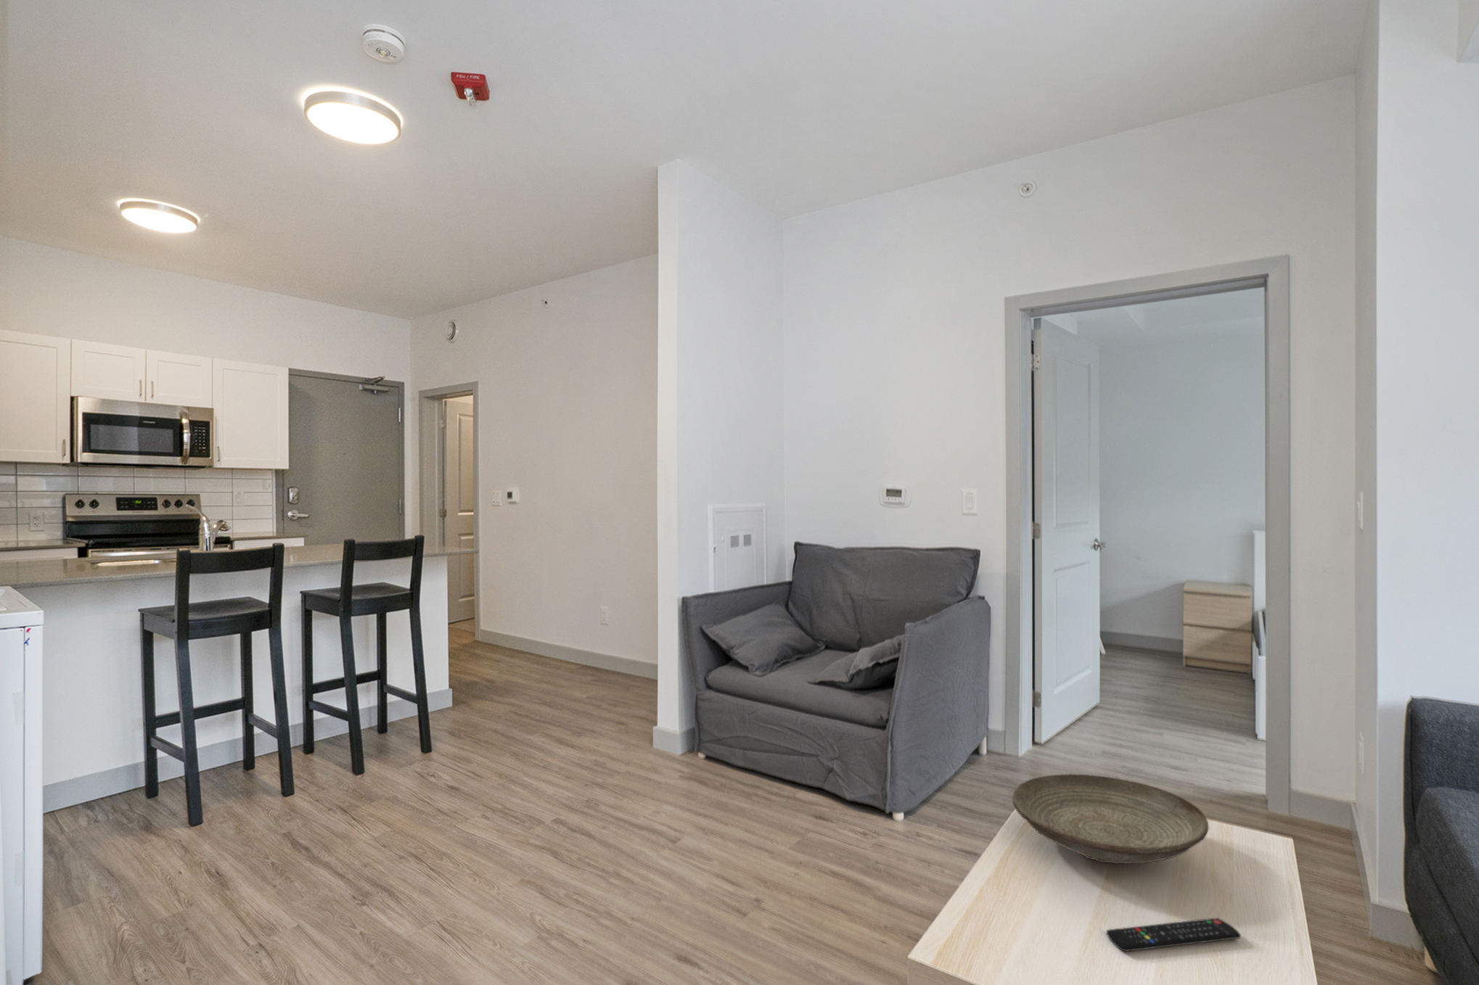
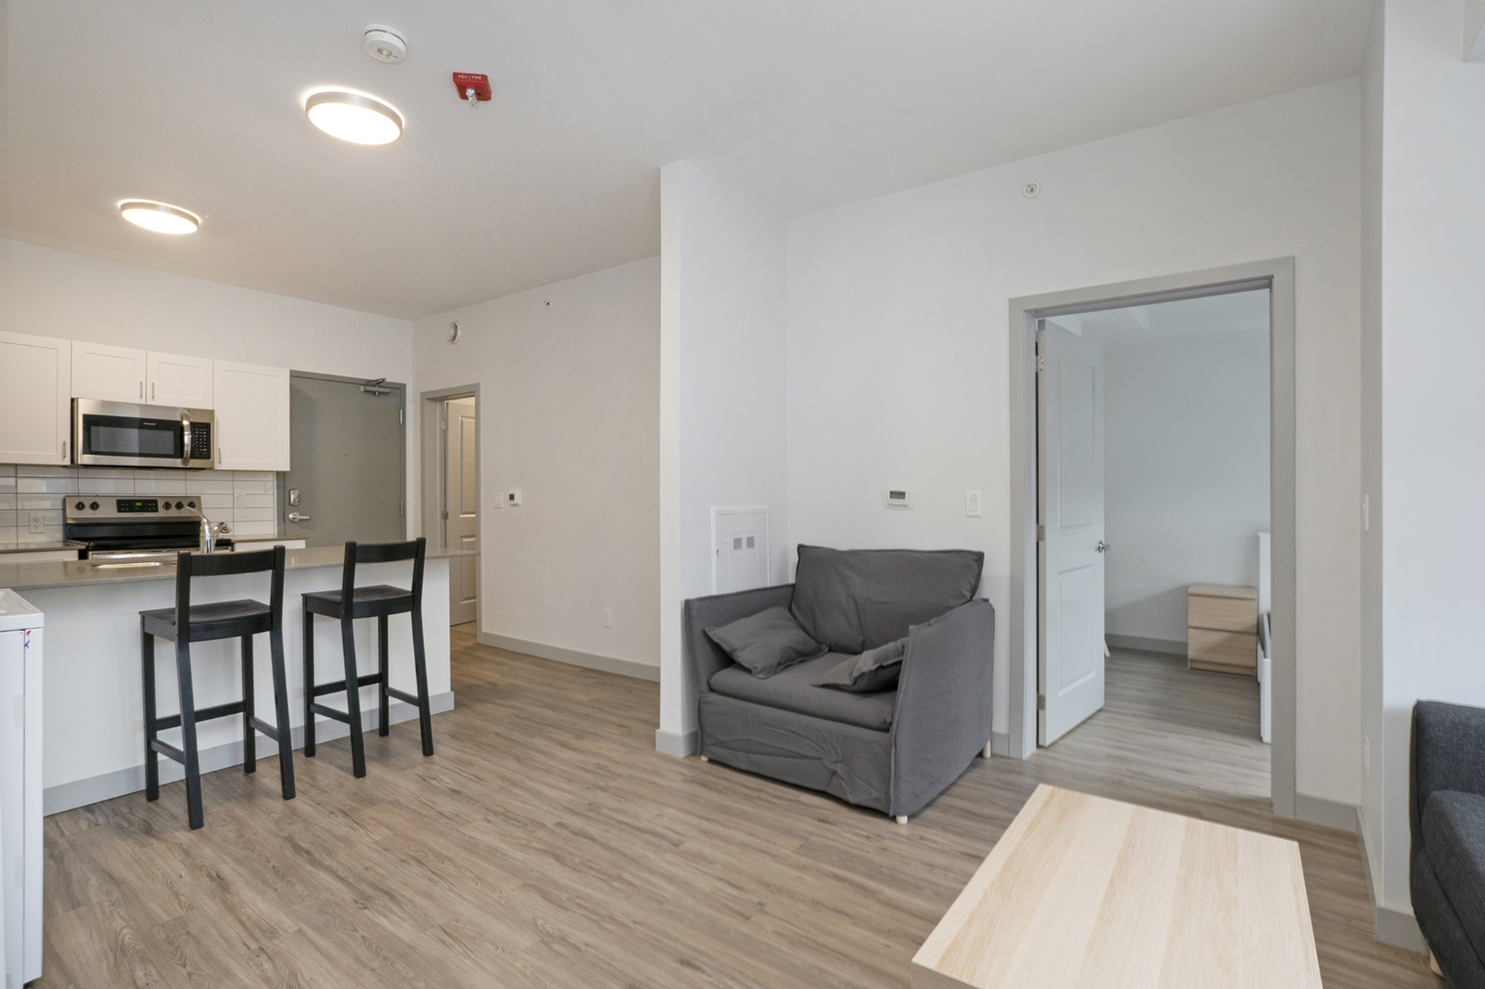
- decorative bowl [1012,773,1210,864]
- remote control [1106,917,1241,952]
